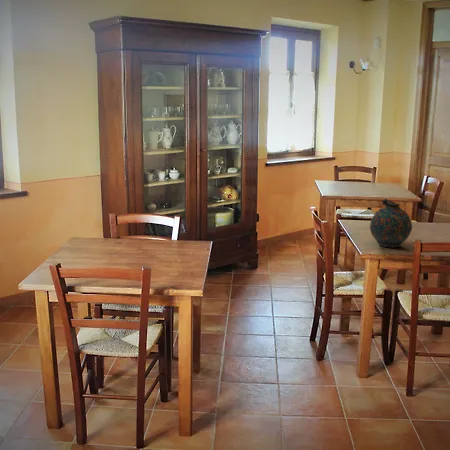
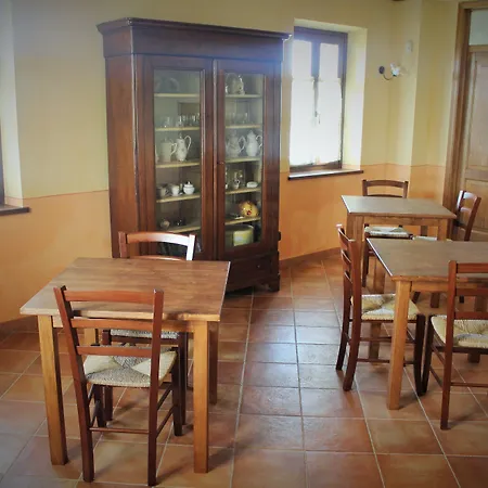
- snuff bottle [369,198,413,248]
